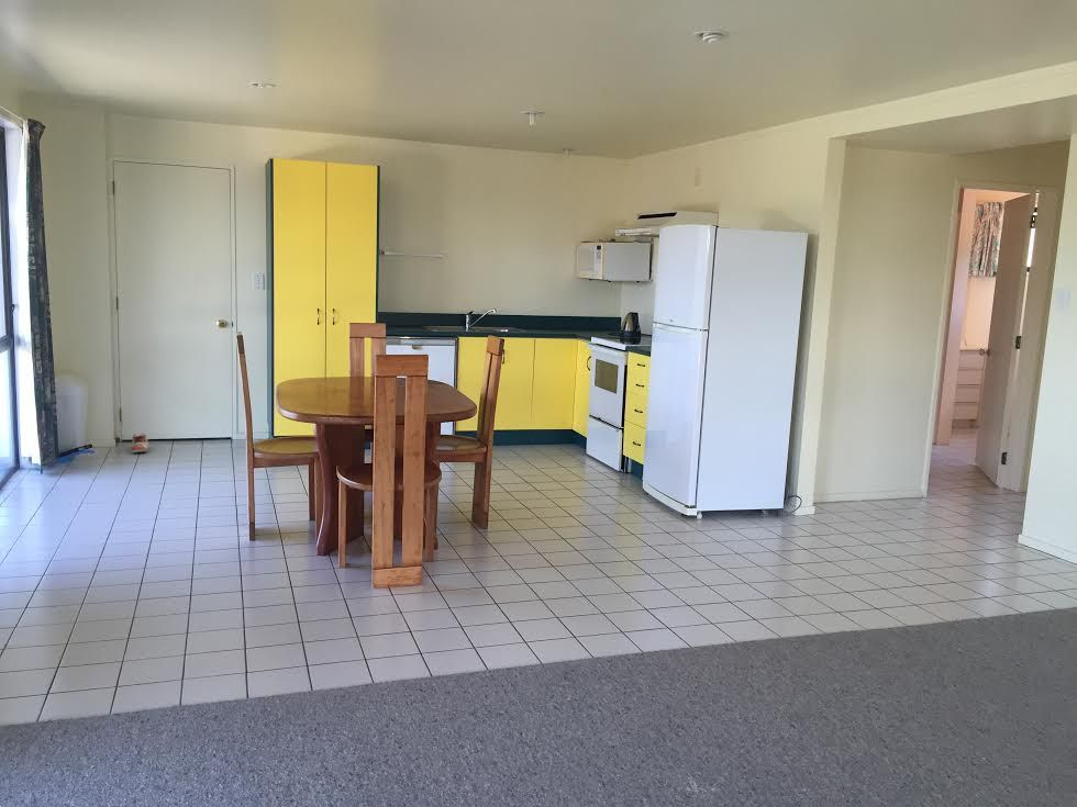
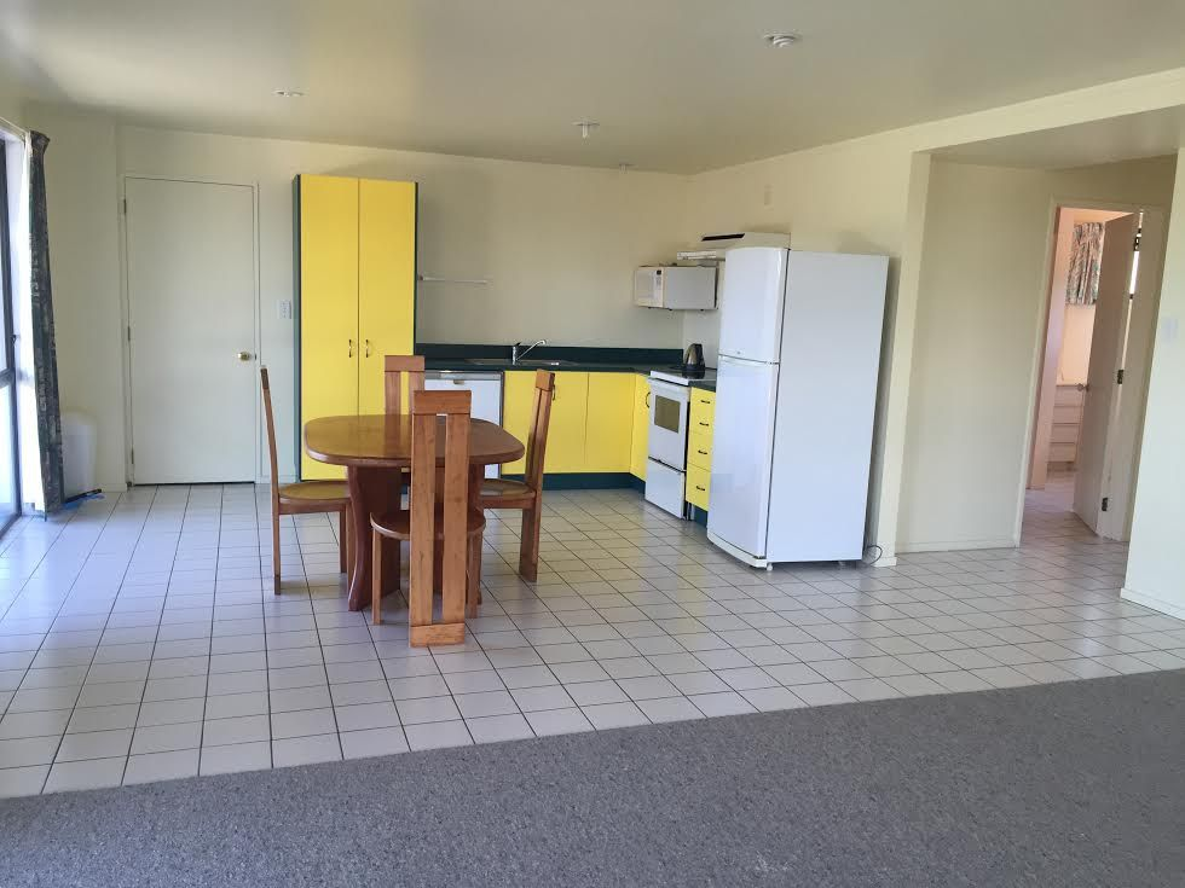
- shoe [130,433,149,453]
